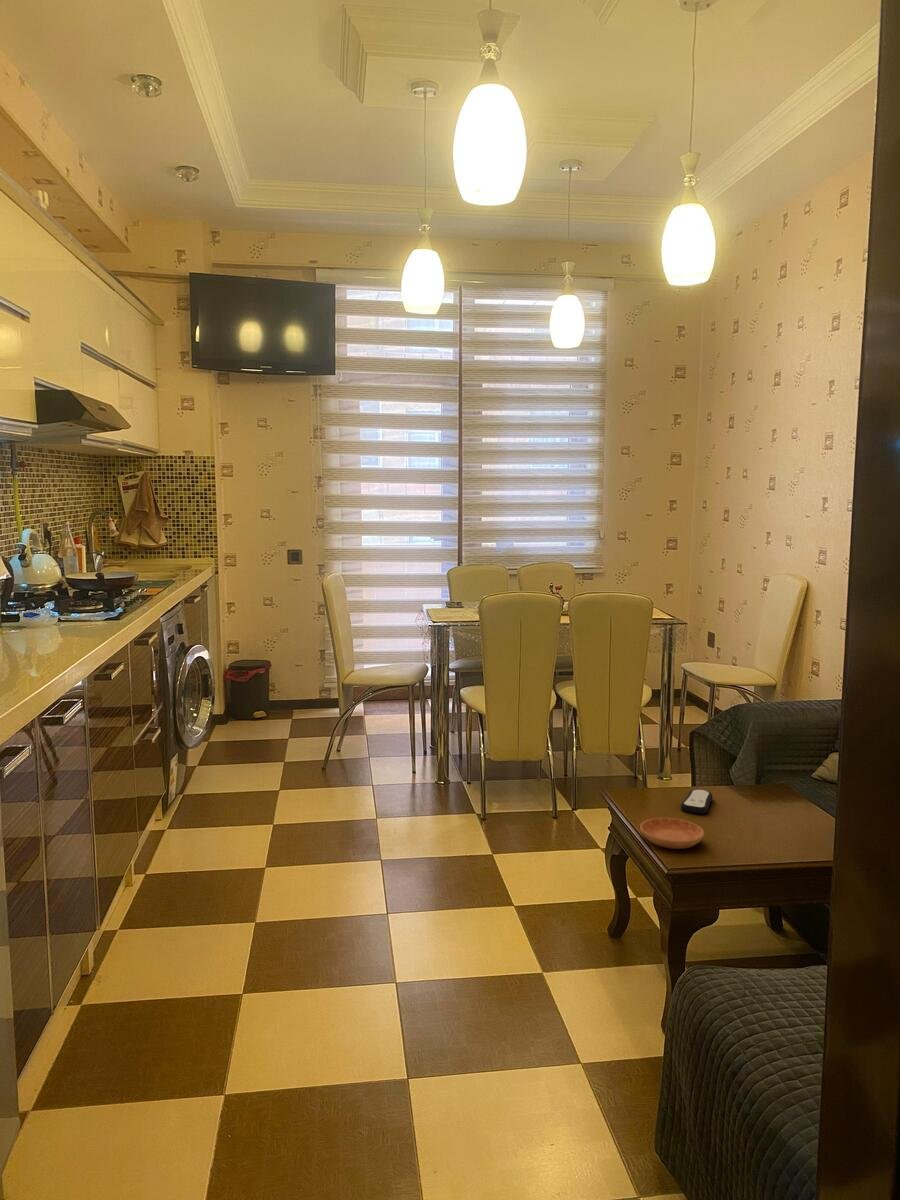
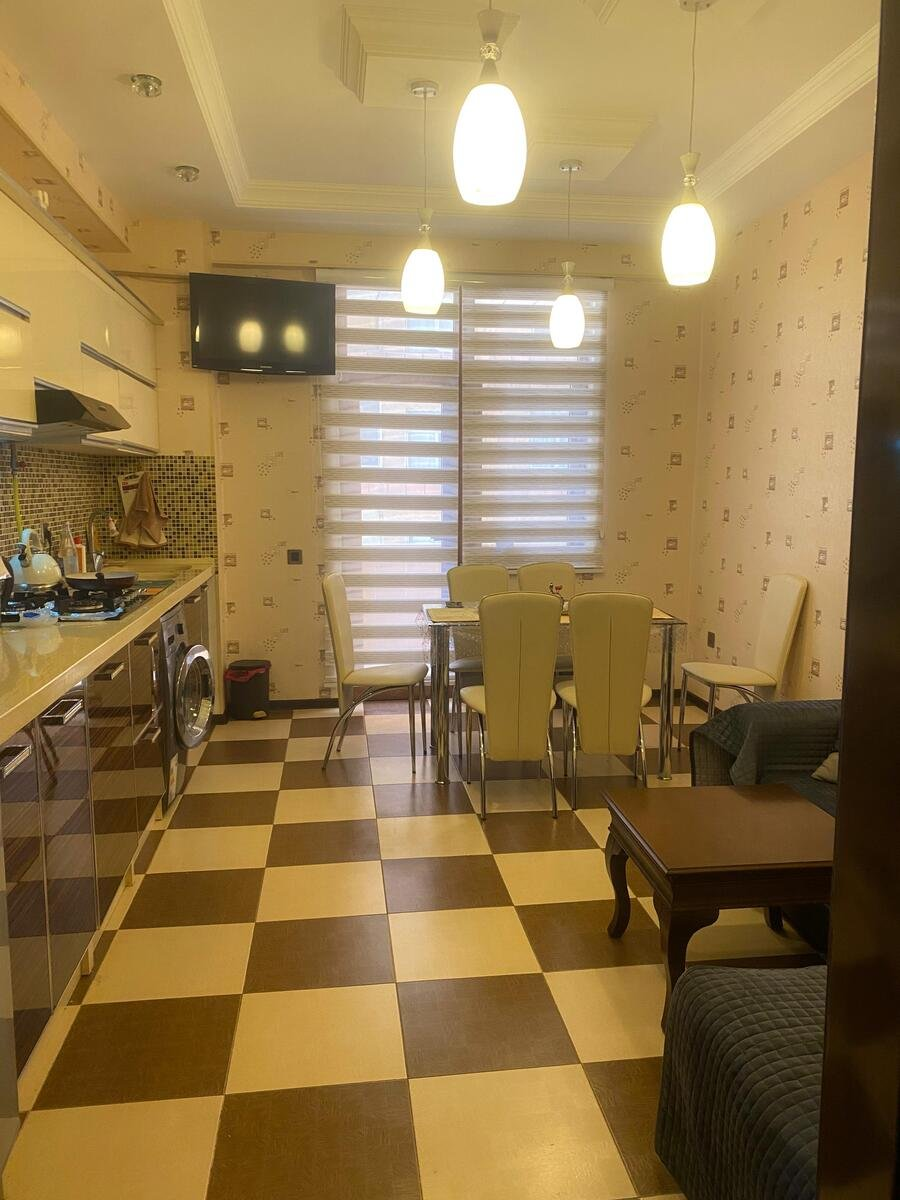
- saucer [639,817,705,850]
- remote control [679,788,714,815]
